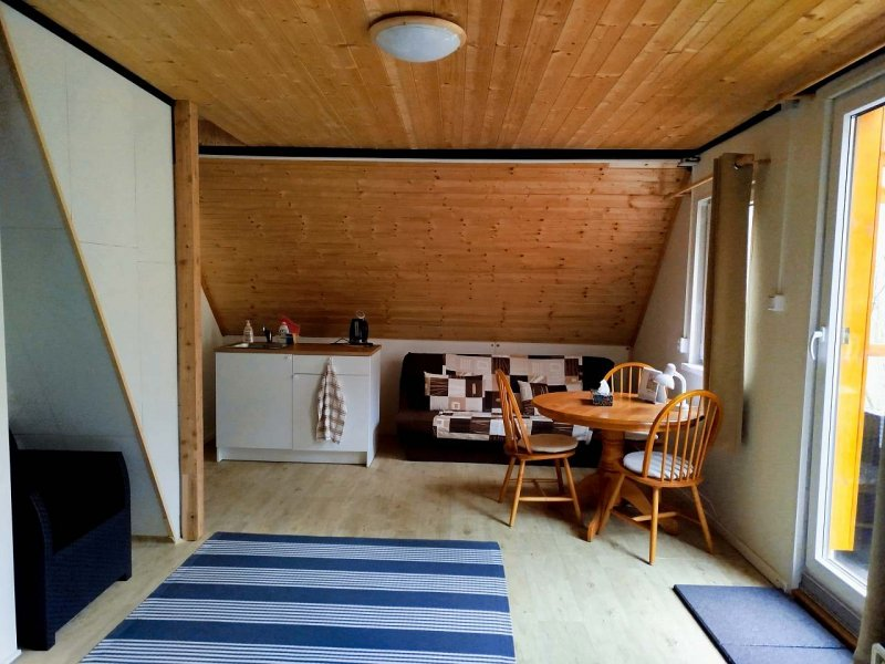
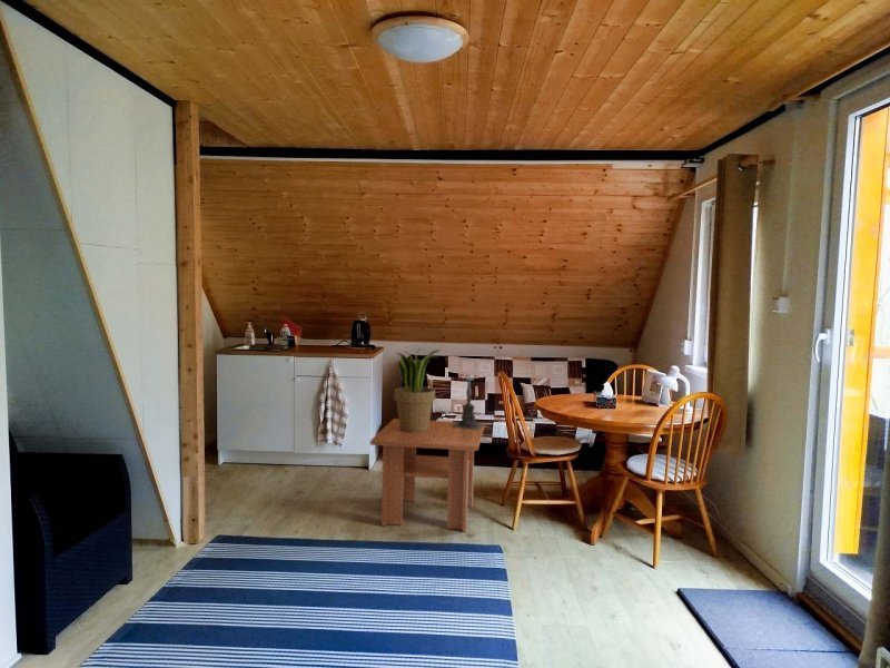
+ potted plant [393,347,442,432]
+ coffee table [369,418,486,533]
+ candle holder [451,376,484,430]
